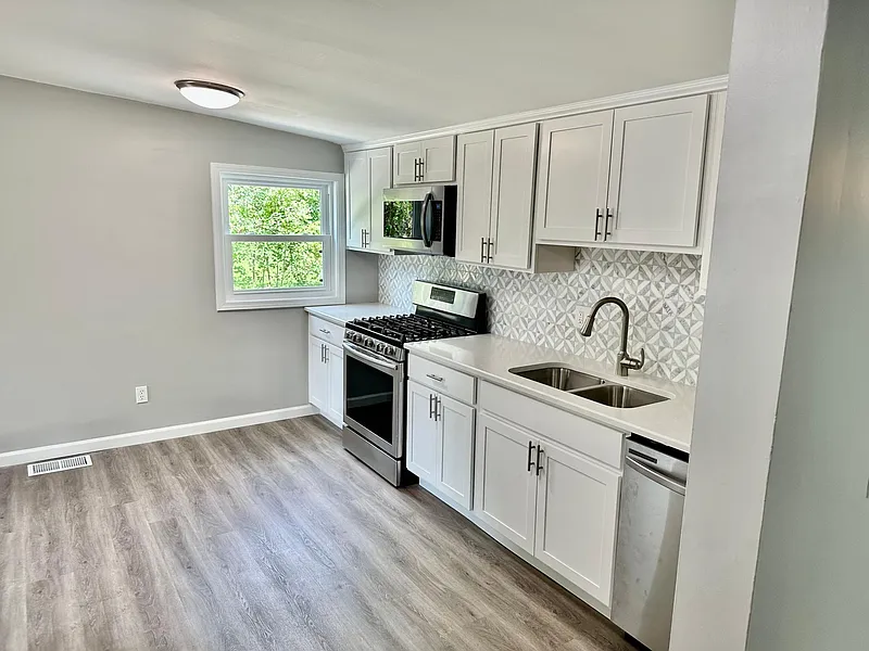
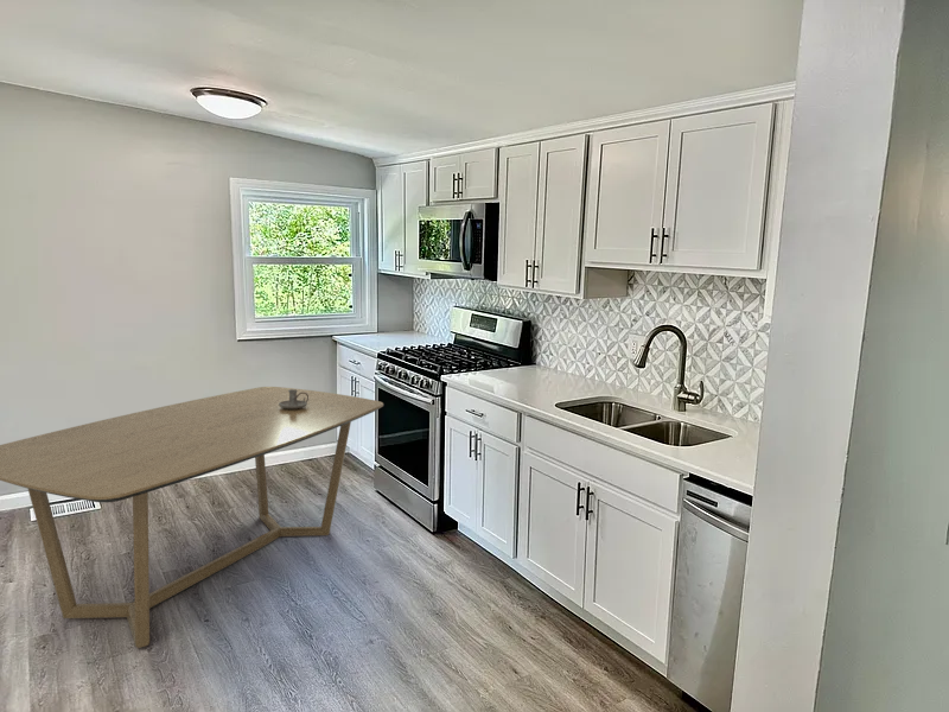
+ candle holder [279,388,308,409]
+ dining table [0,386,384,649]
